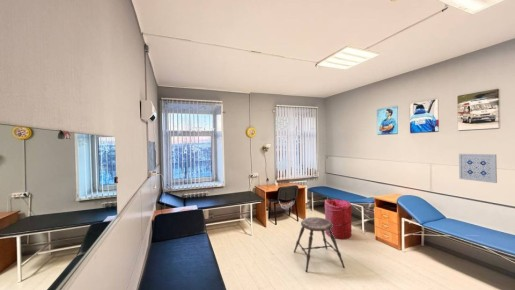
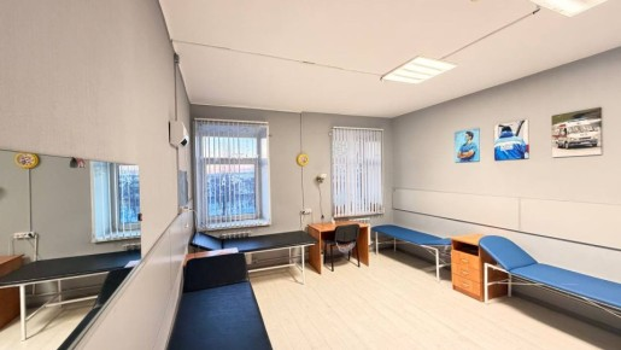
- laundry hamper [324,199,353,240]
- stool [293,216,346,273]
- wall art [458,153,498,184]
